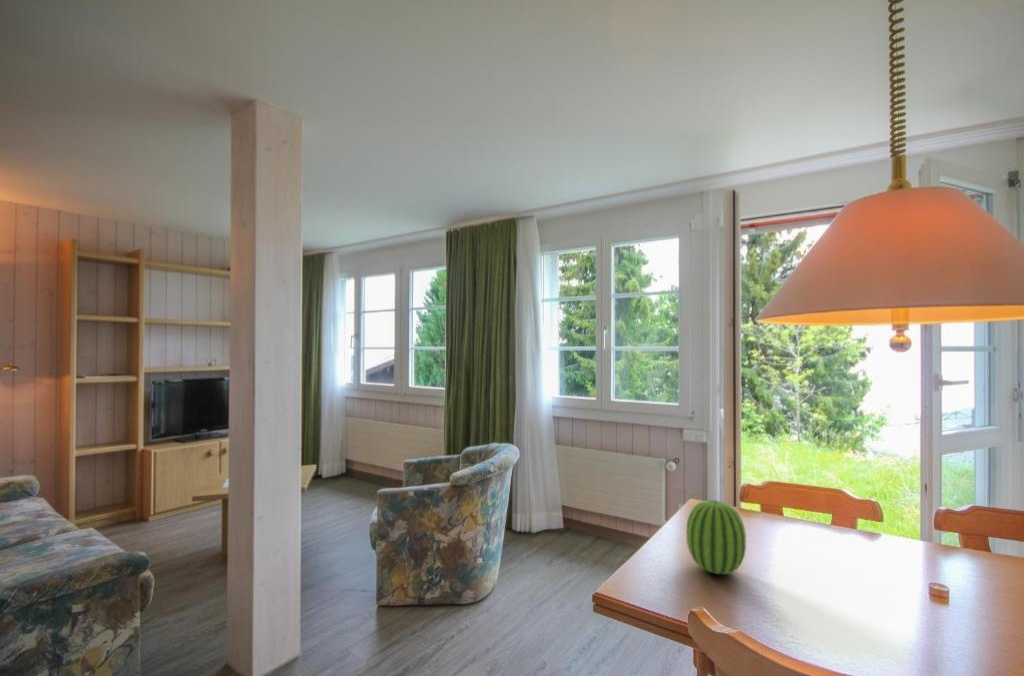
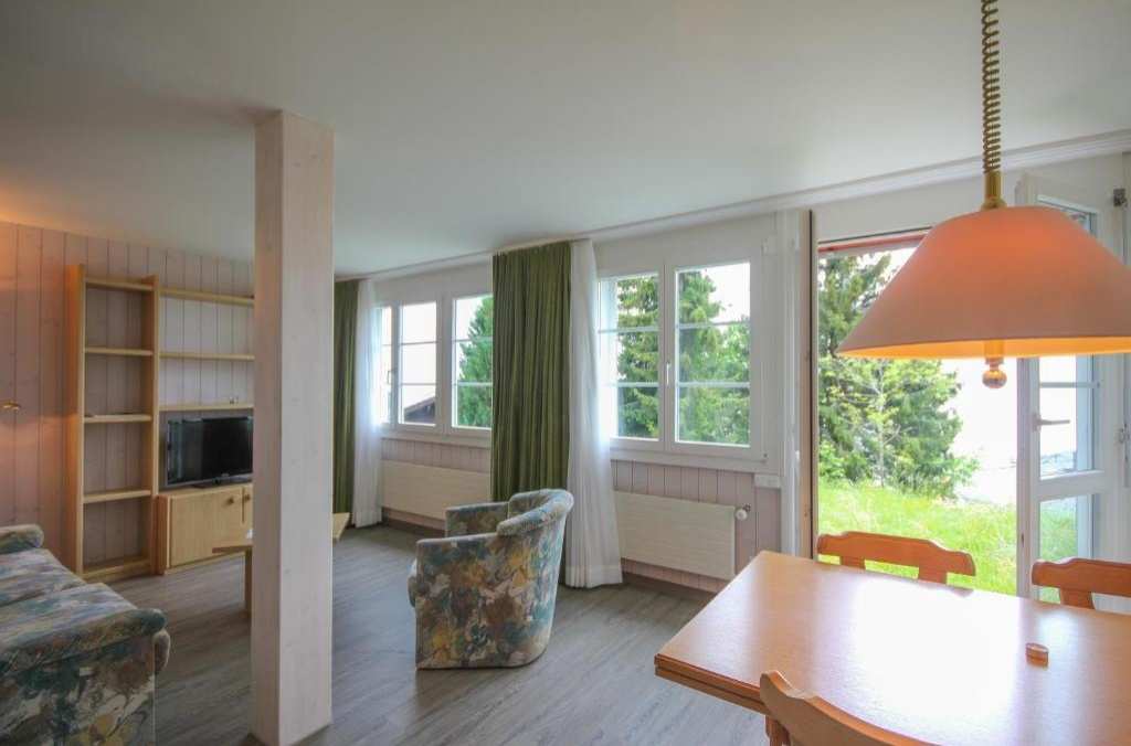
- fruit [686,498,747,575]
